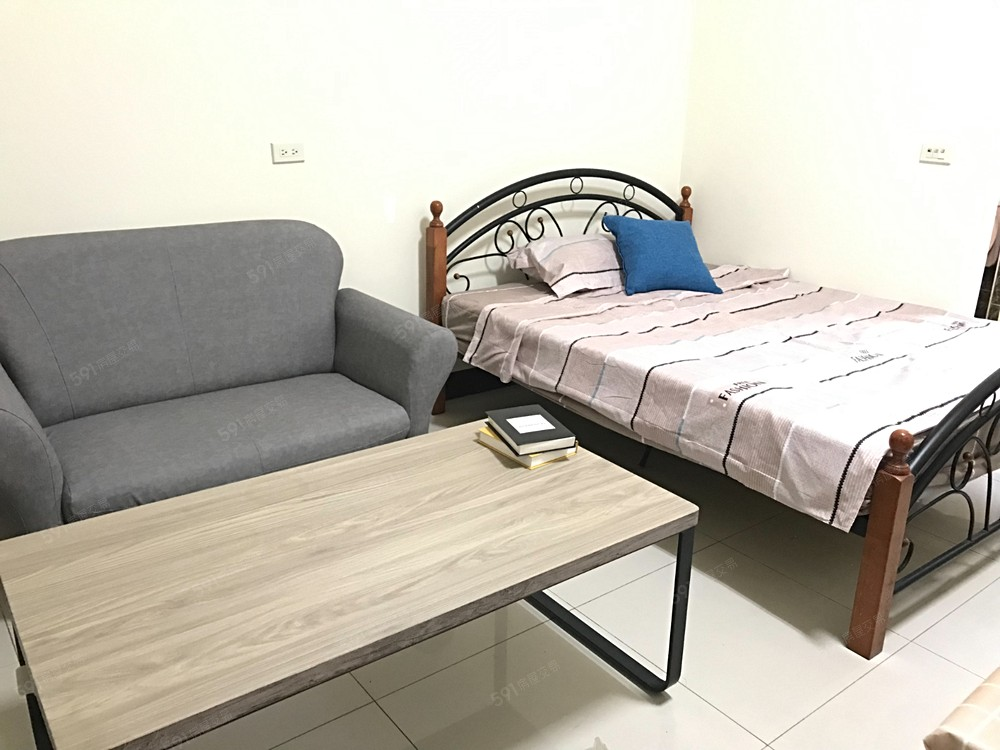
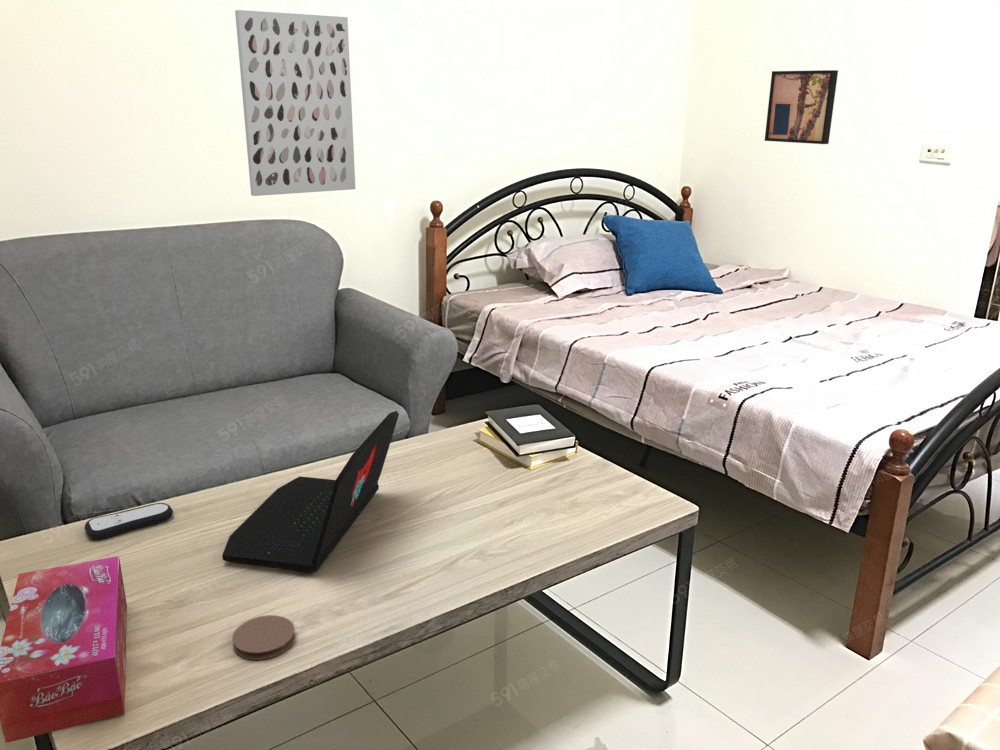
+ tissue box [0,555,128,744]
+ wall art [234,9,356,197]
+ remote control [84,502,174,541]
+ wall art [764,69,839,145]
+ coaster [231,614,296,661]
+ laptop [221,410,400,574]
